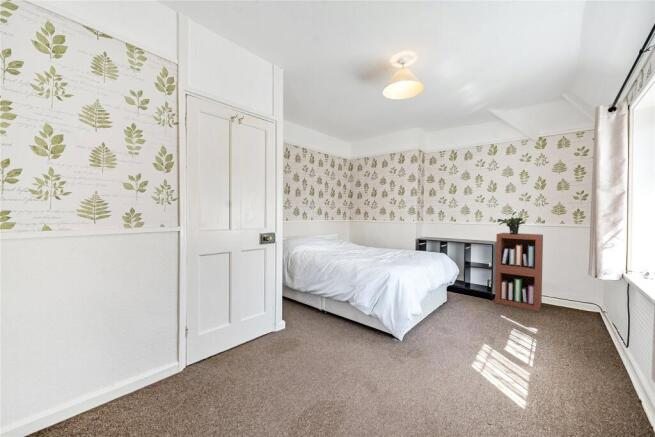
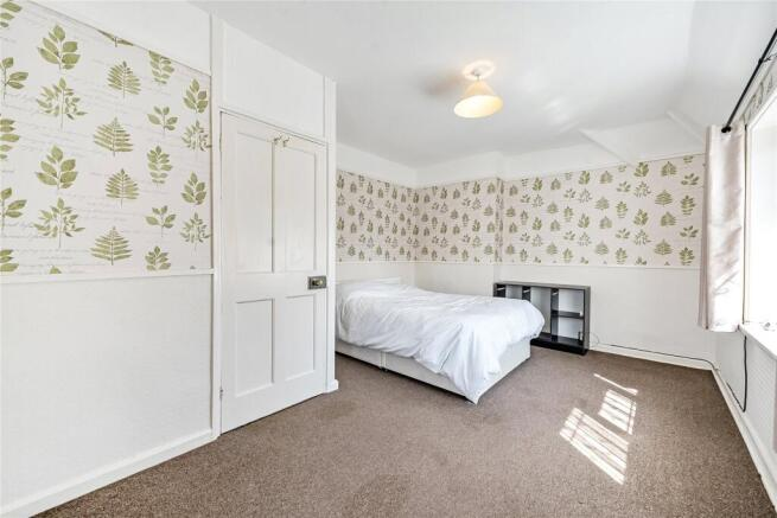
- potted plant [496,211,526,234]
- bookshelf [494,232,544,312]
